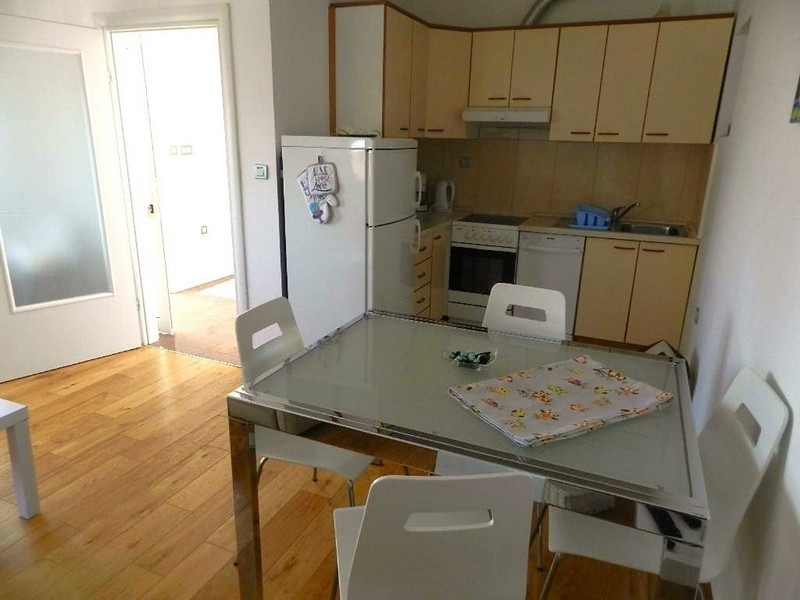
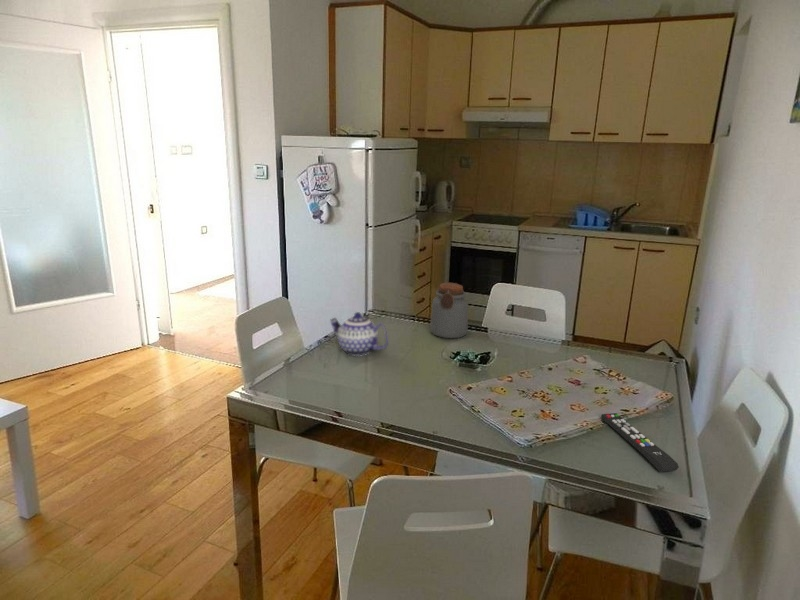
+ teapot [329,311,389,357]
+ remote control [600,412,680,473]
+ jar [429,282,469,339]
